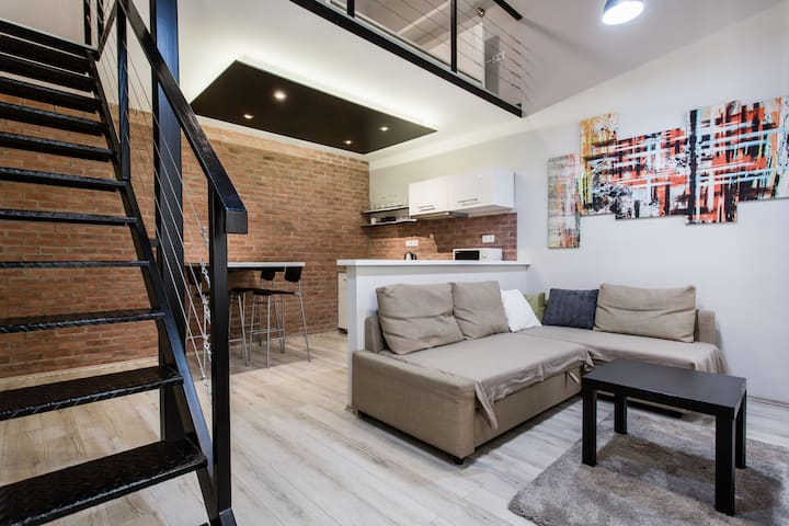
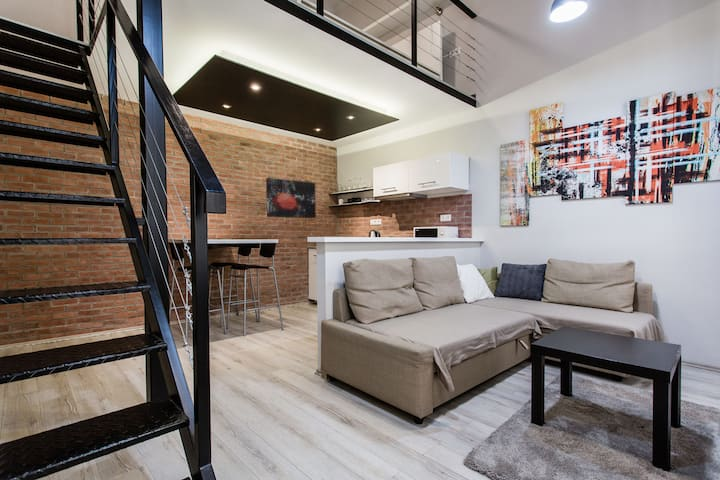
+ wall art [265,177,317,219]
